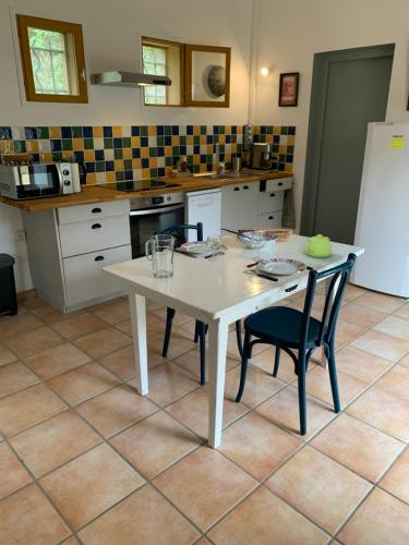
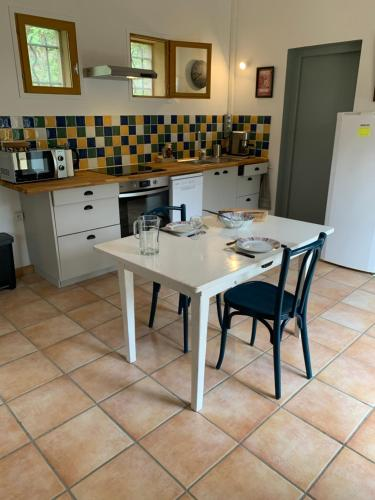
- teapot [303,233,333,258]
